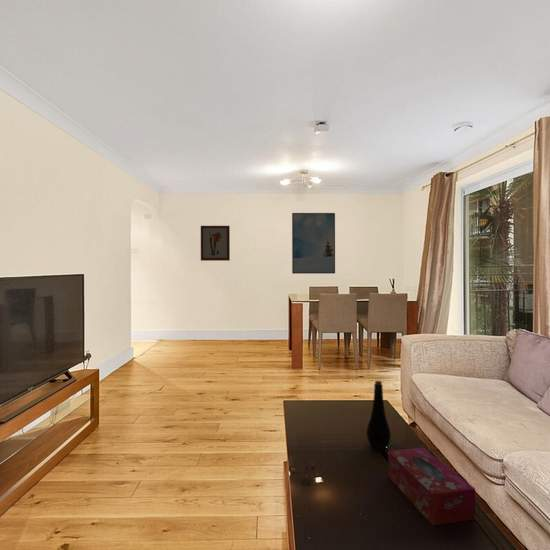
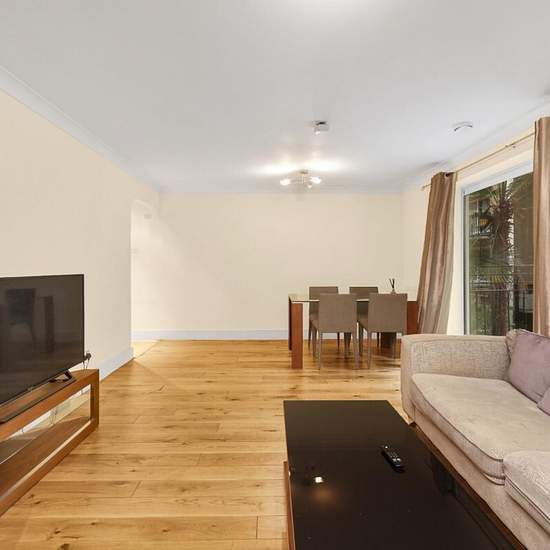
- bottle [366,380,391,451]
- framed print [291,212,336,275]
- wall art [200,225,231,262]
- tissue box [387,447,476,526]
